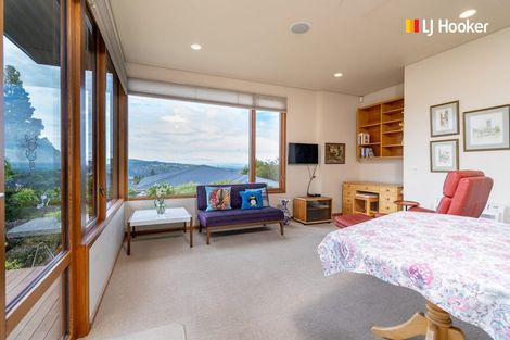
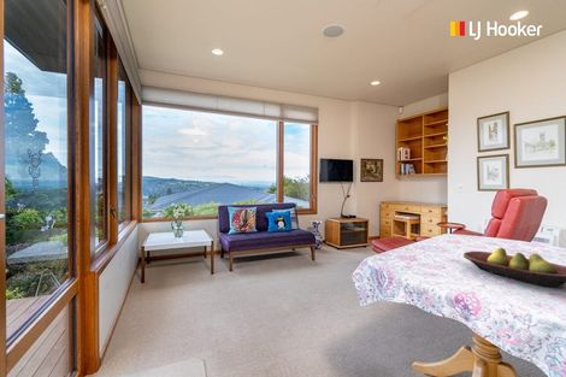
+ fruit bowl [462,247,566,288]
